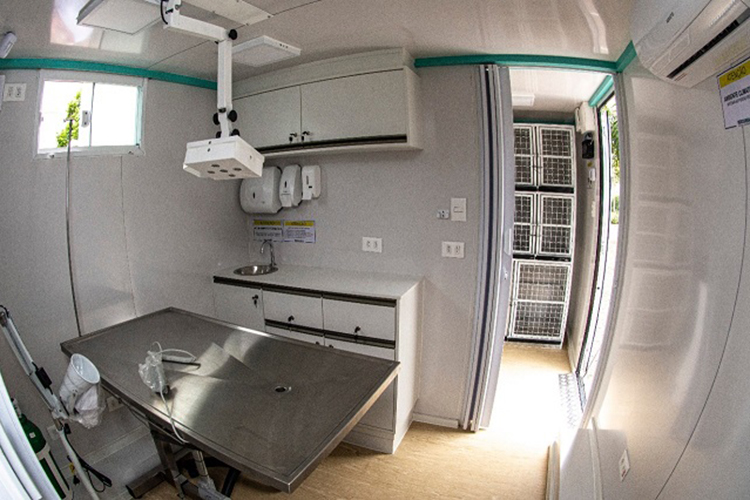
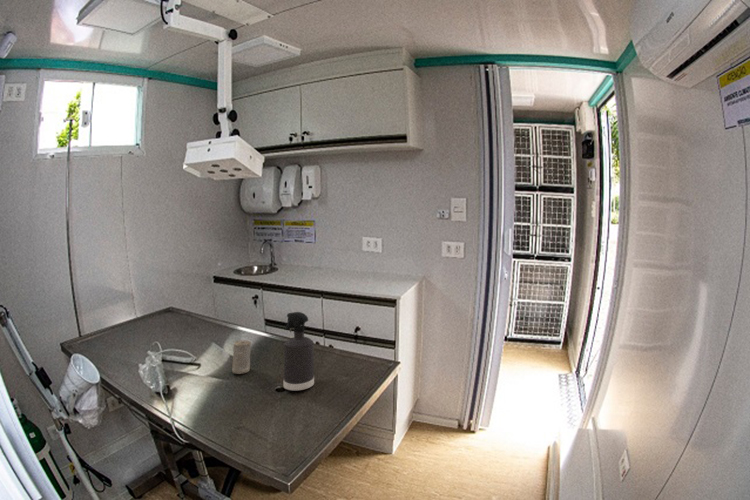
+ paper towel [231,340,252,375]
+ spray bottle [282,311,315,391]
